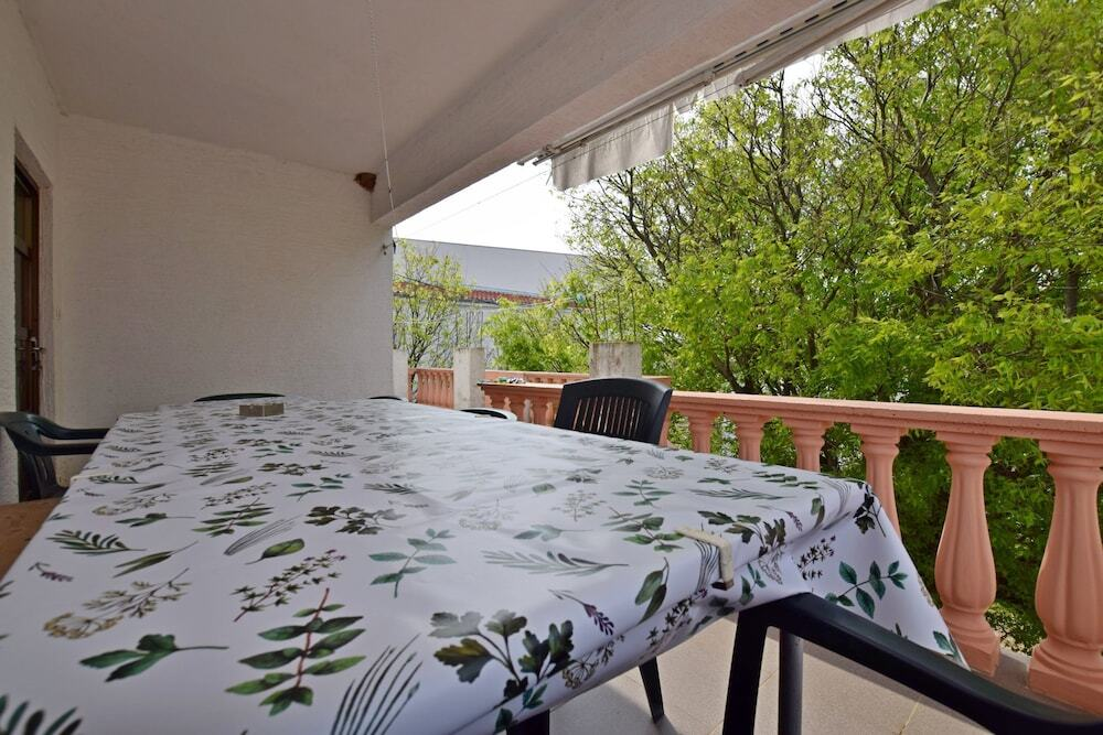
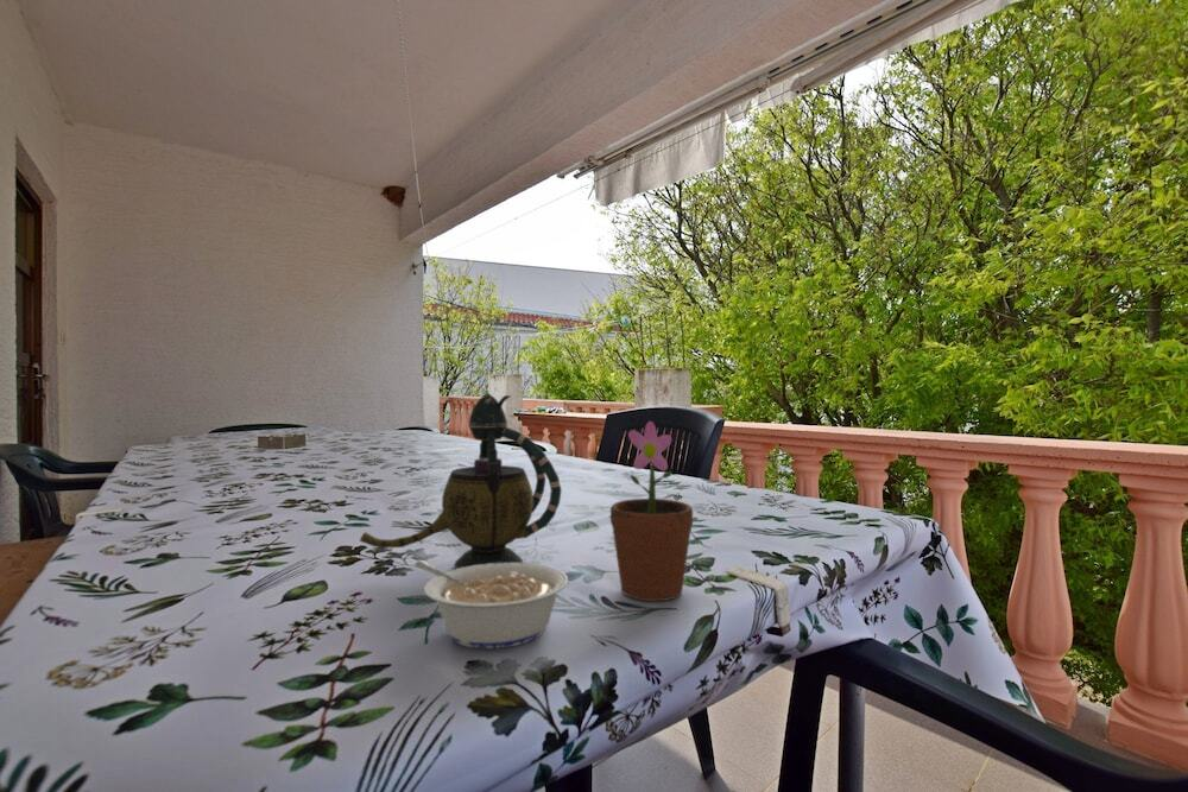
+ teapot [359,392,563,570]
+ flowerpot [609,420,694,602]
+ legume [413,559,569,650]
